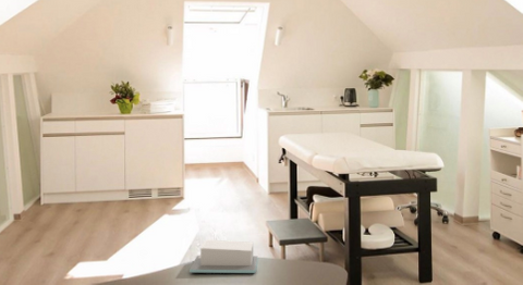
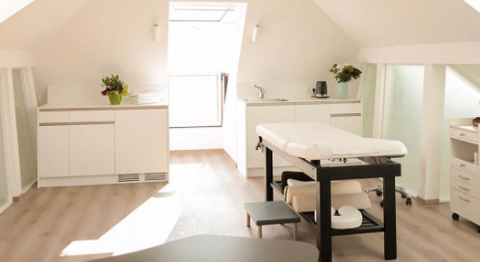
- tissue box [188,239,258,274]
